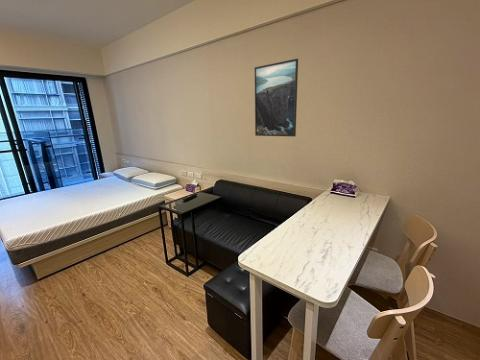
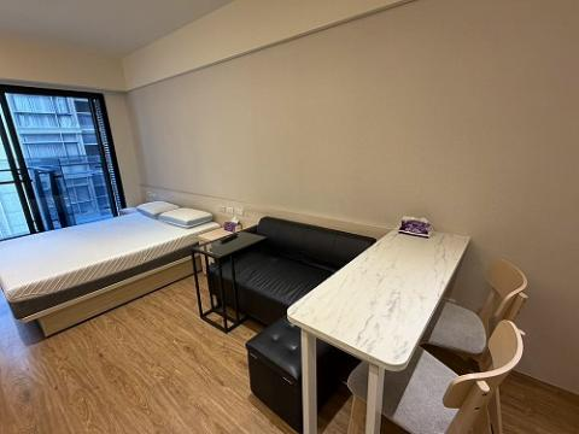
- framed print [253,58,299,138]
